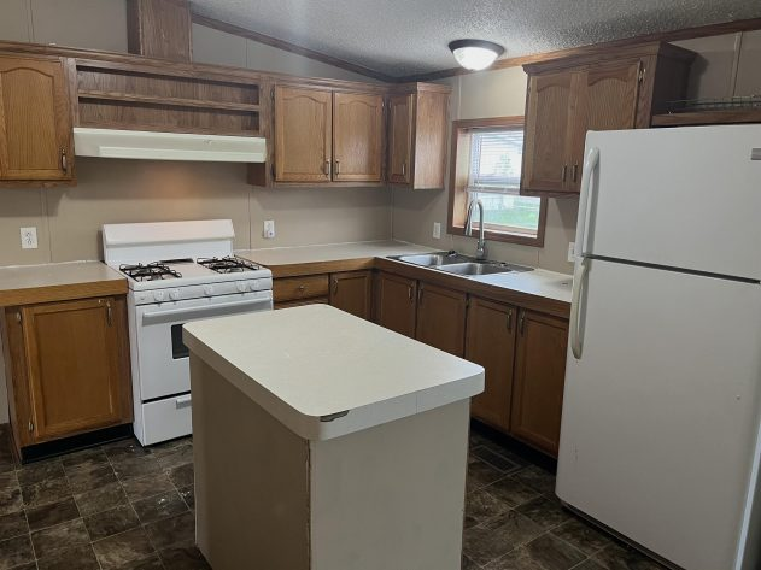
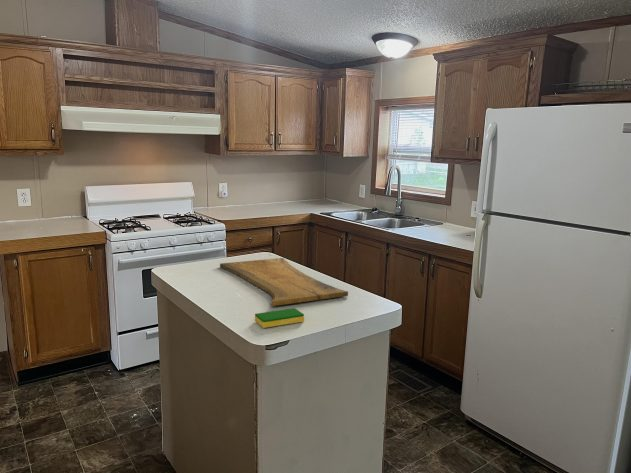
+ cutting board [219,257,349,307]
+ dish sponge [254,307,305,329]
